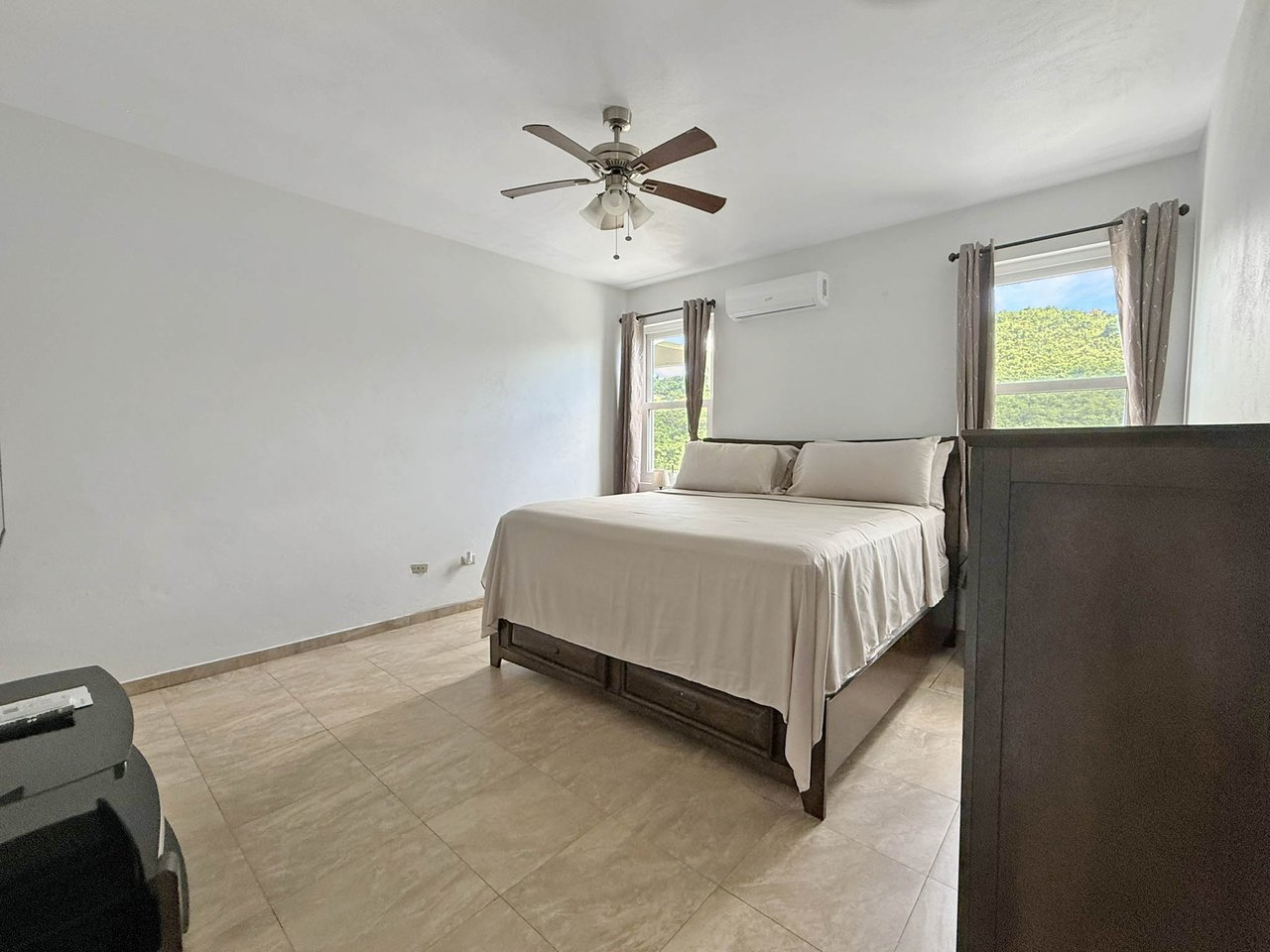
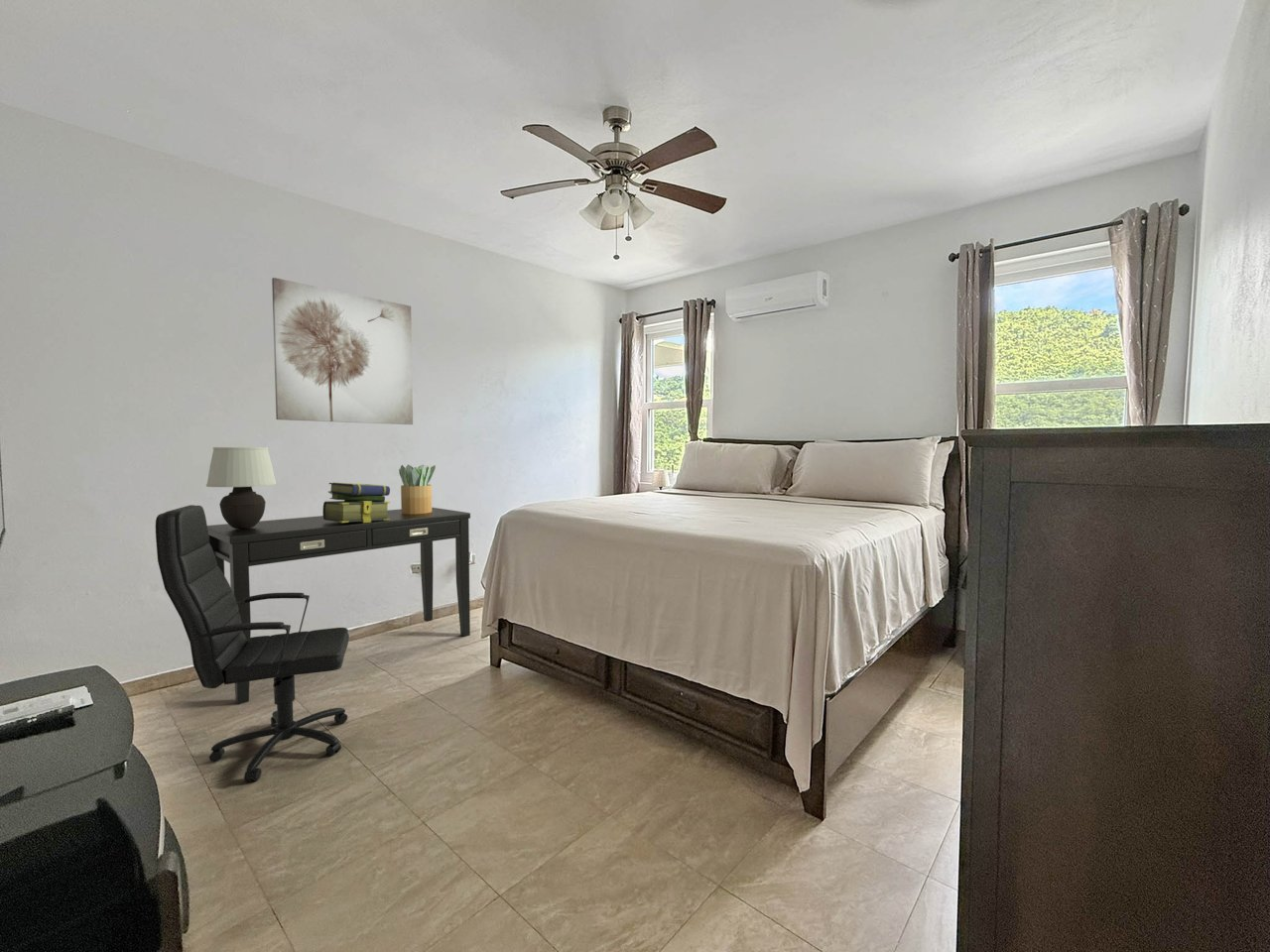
+ potted plant [398,464,437,514]
+ office chair [155,504,350,782]
+ wall art [271,277,414,425]
+ table lamp [205,446,278,529]
+ desk [207,507,471,705]
+ stack of books [321,482,391,523]
